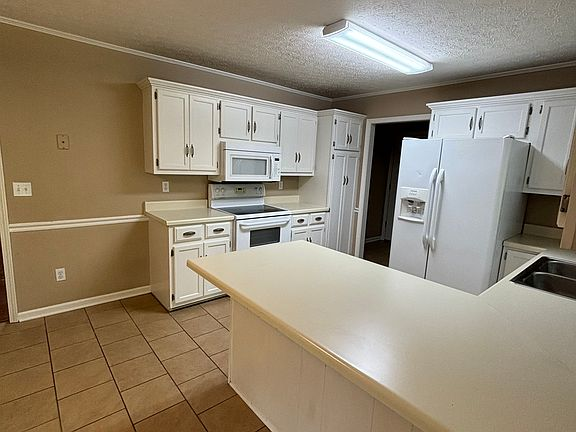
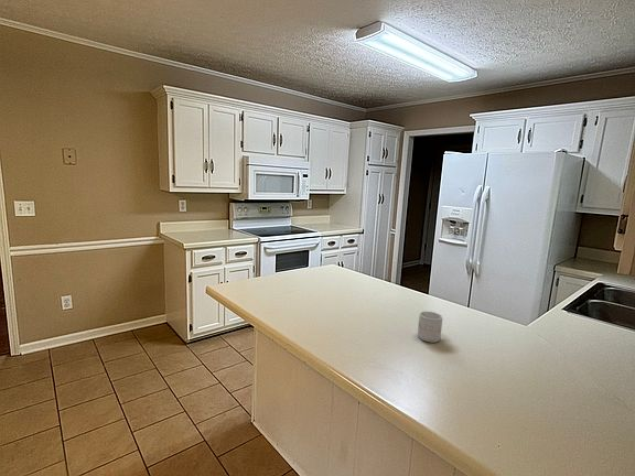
+ mug [417,310,444,344]
